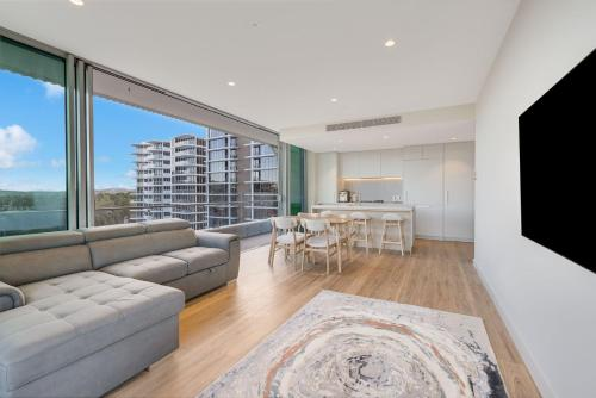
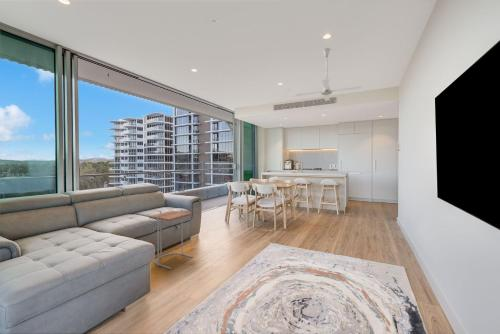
+ side table [148,209,194,270]
+ ceiling fan [294,47,363,102]
